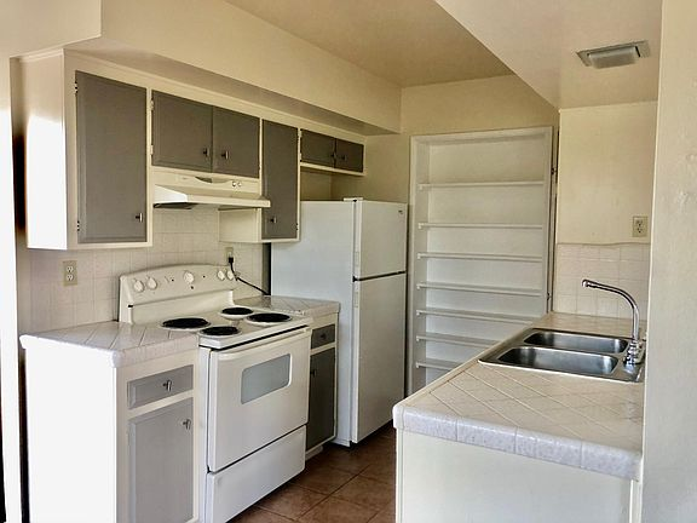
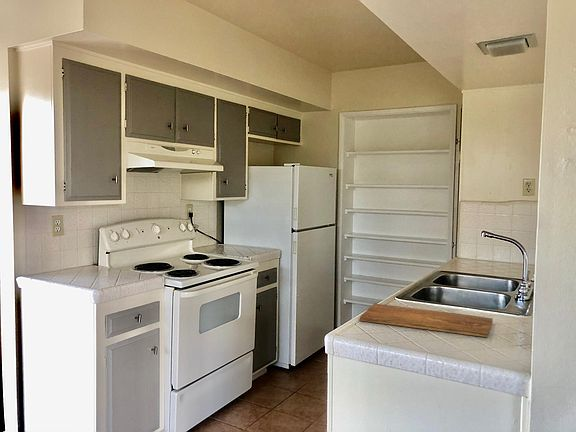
+ cutting board [359,303,494,338]
